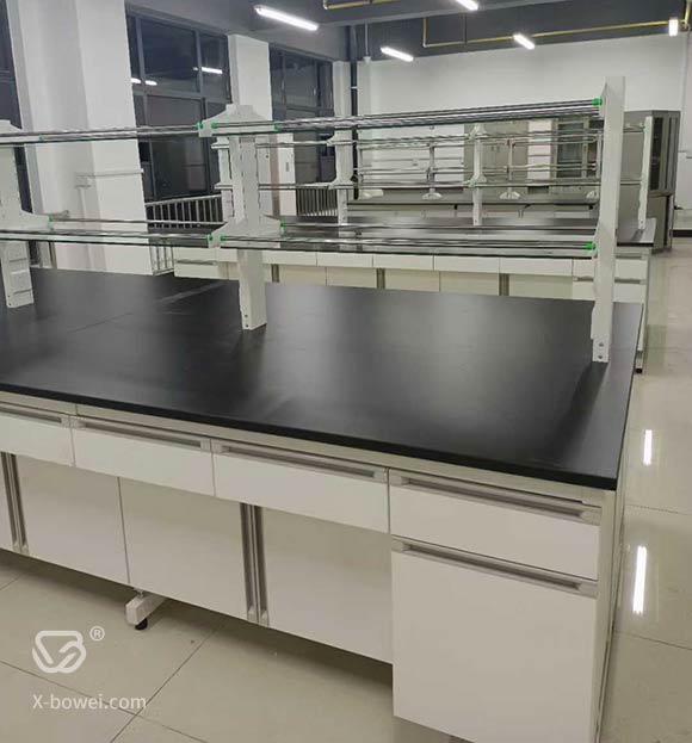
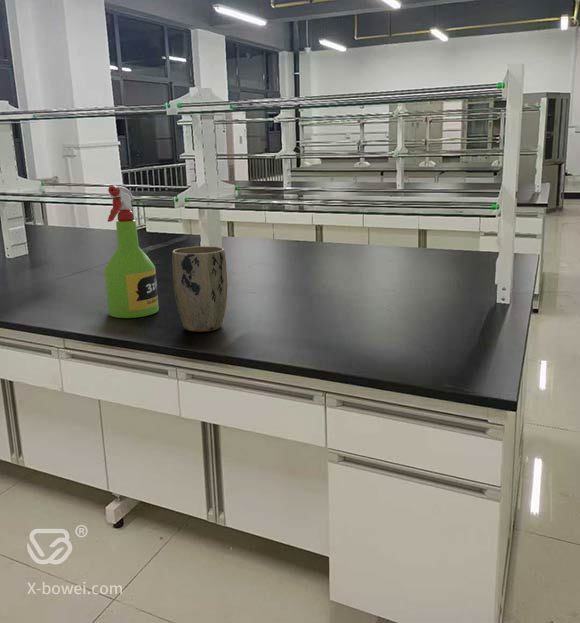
+ plant pot [171,245,228,333]
+ spray bottle [104,184,160,319]
